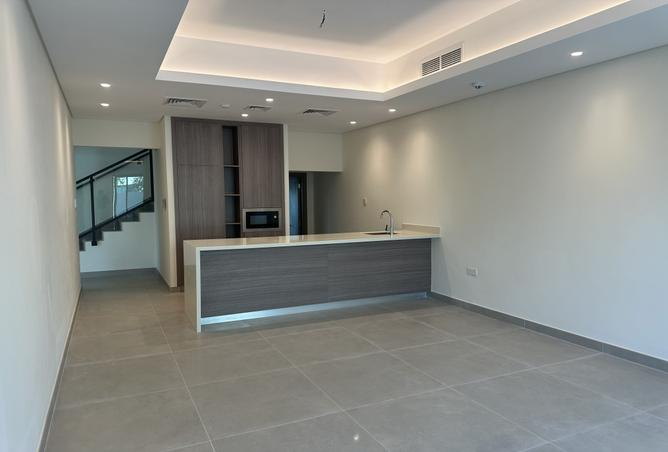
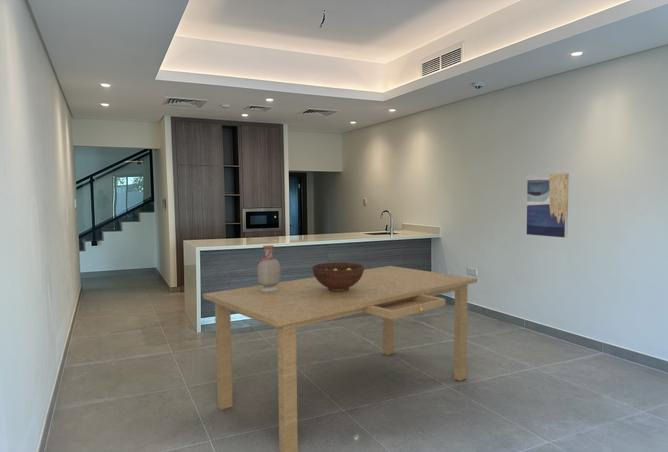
+ bottle [256,244,282,291]
+ fruit bowl [311,262,365,292]
+ dining table [202,265,478,452]
+ wall art [526,172,570,239]
